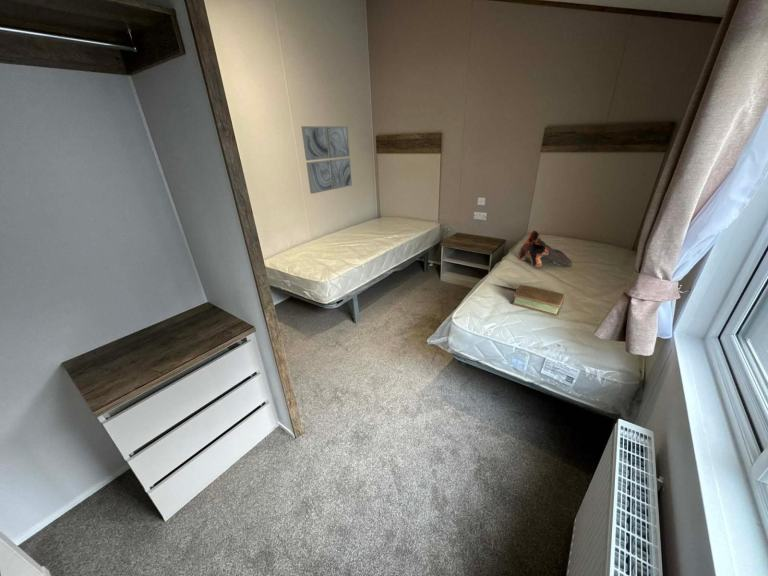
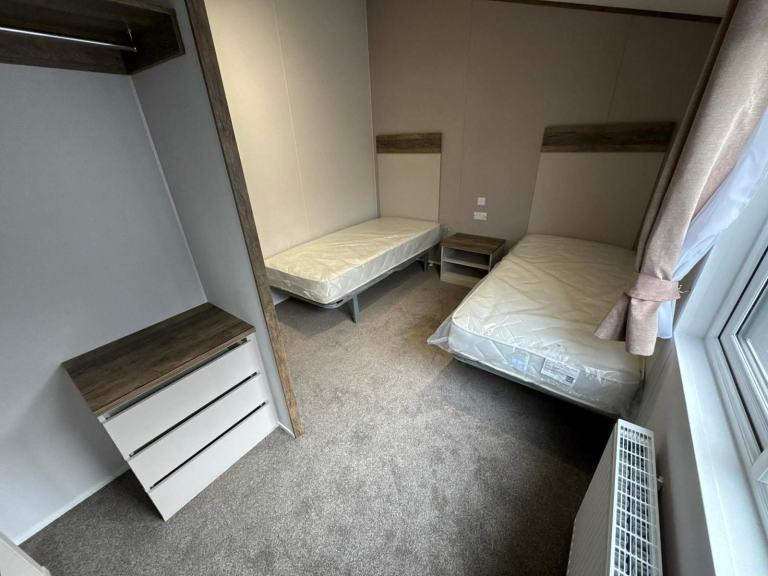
- teddy bear [517,229,573,268]
- wall art [300,125,353,195]
- book [511,284,566,317]
